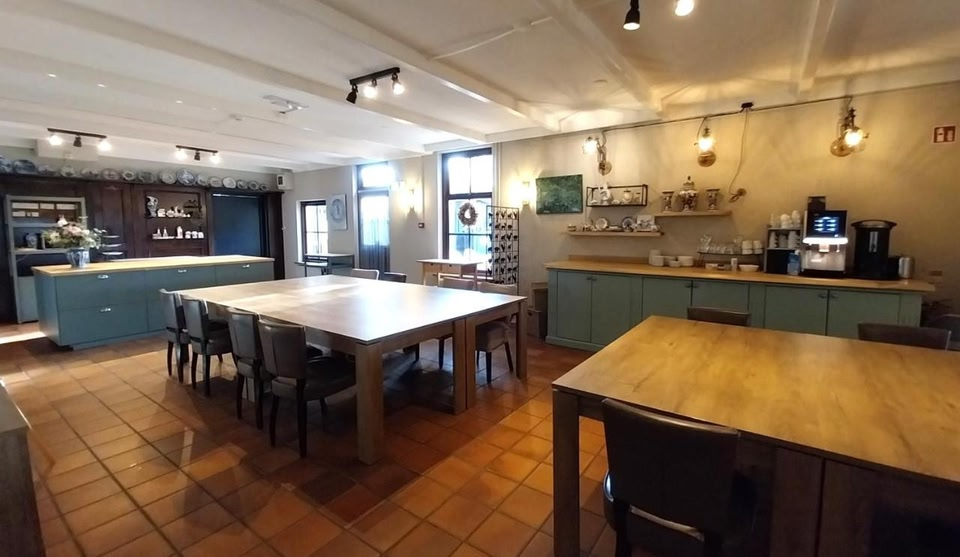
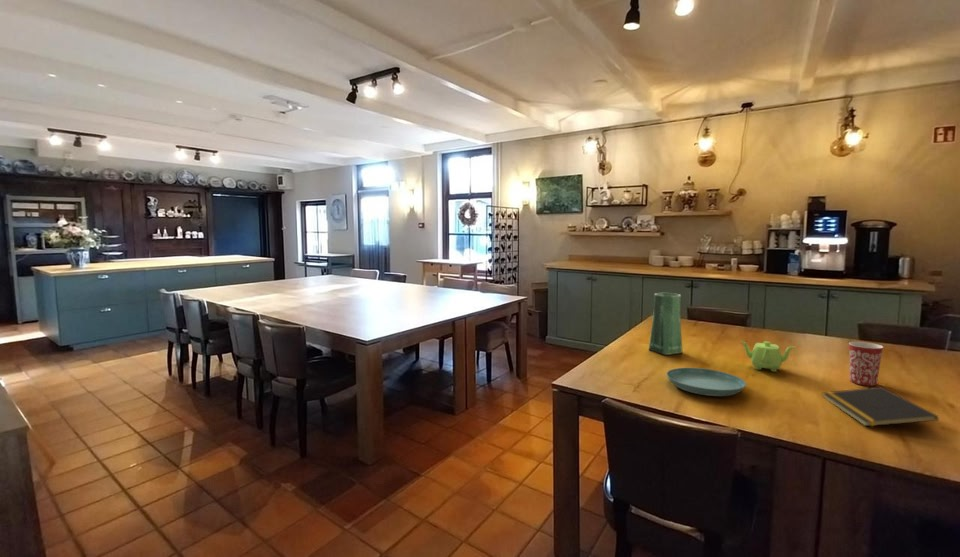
+ notepad [821,386,939,427]
+ mug [848,341,885,387]
+ teapot [739,340,796,373]
+ saucer [666,367,747,397]
+ vase [648,292,683,356]
